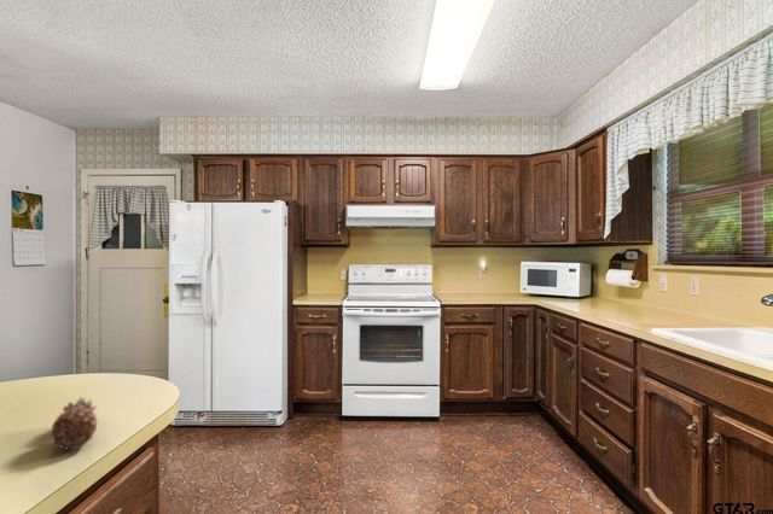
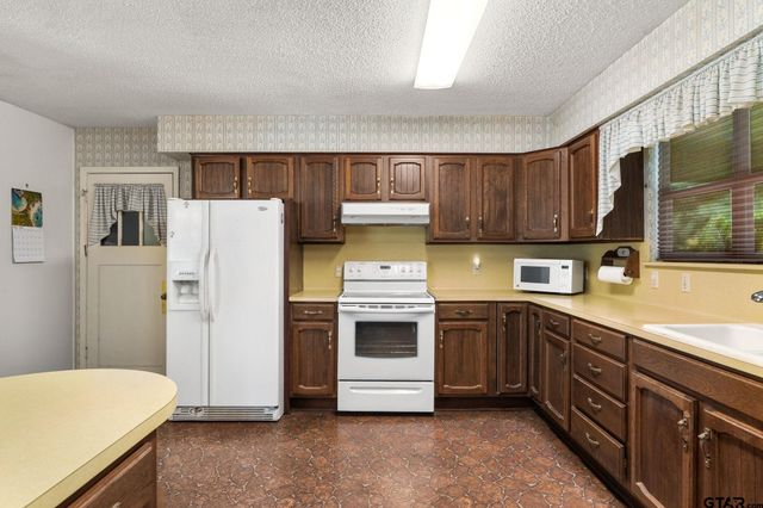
- fruit [48,396,99,451]
